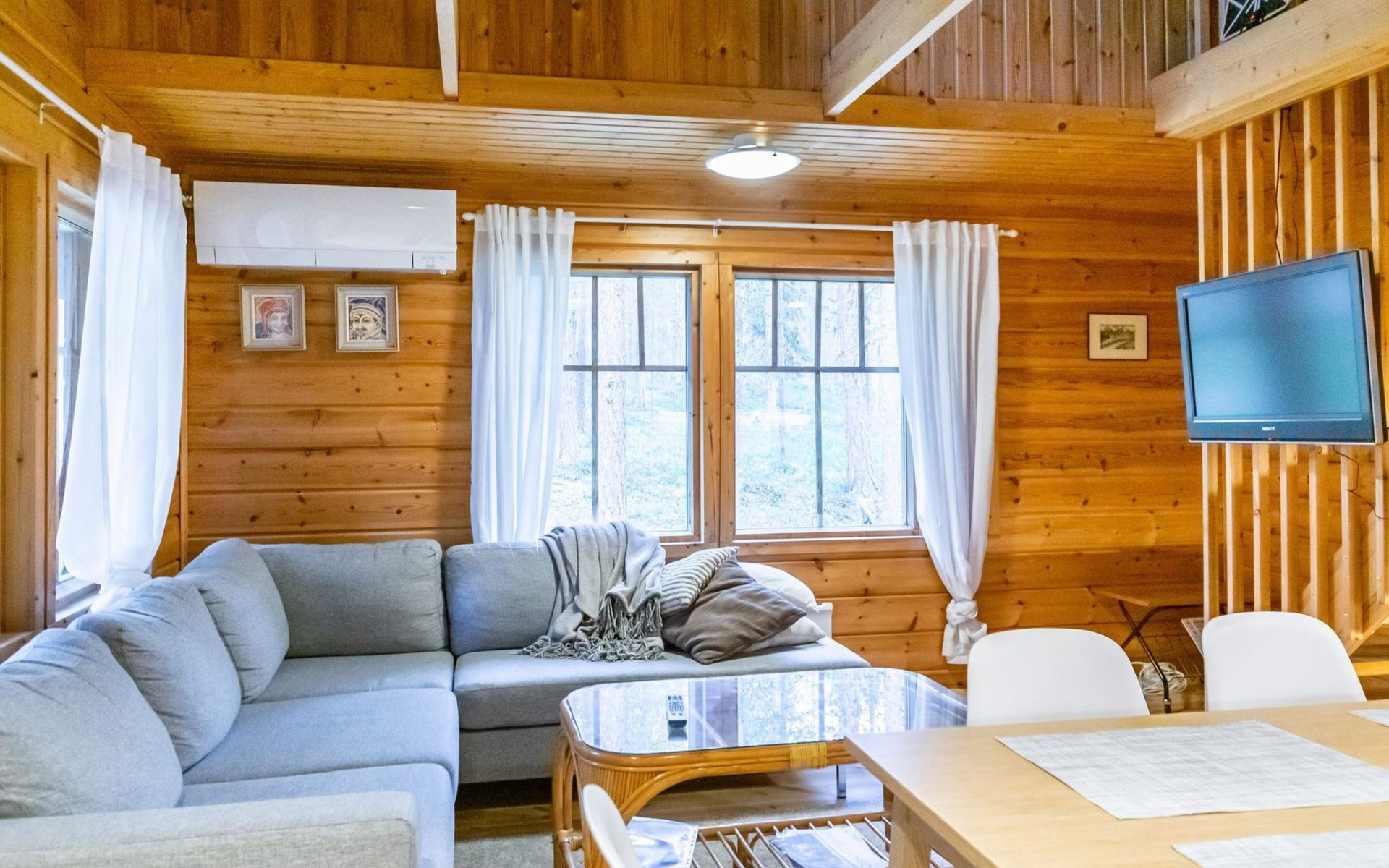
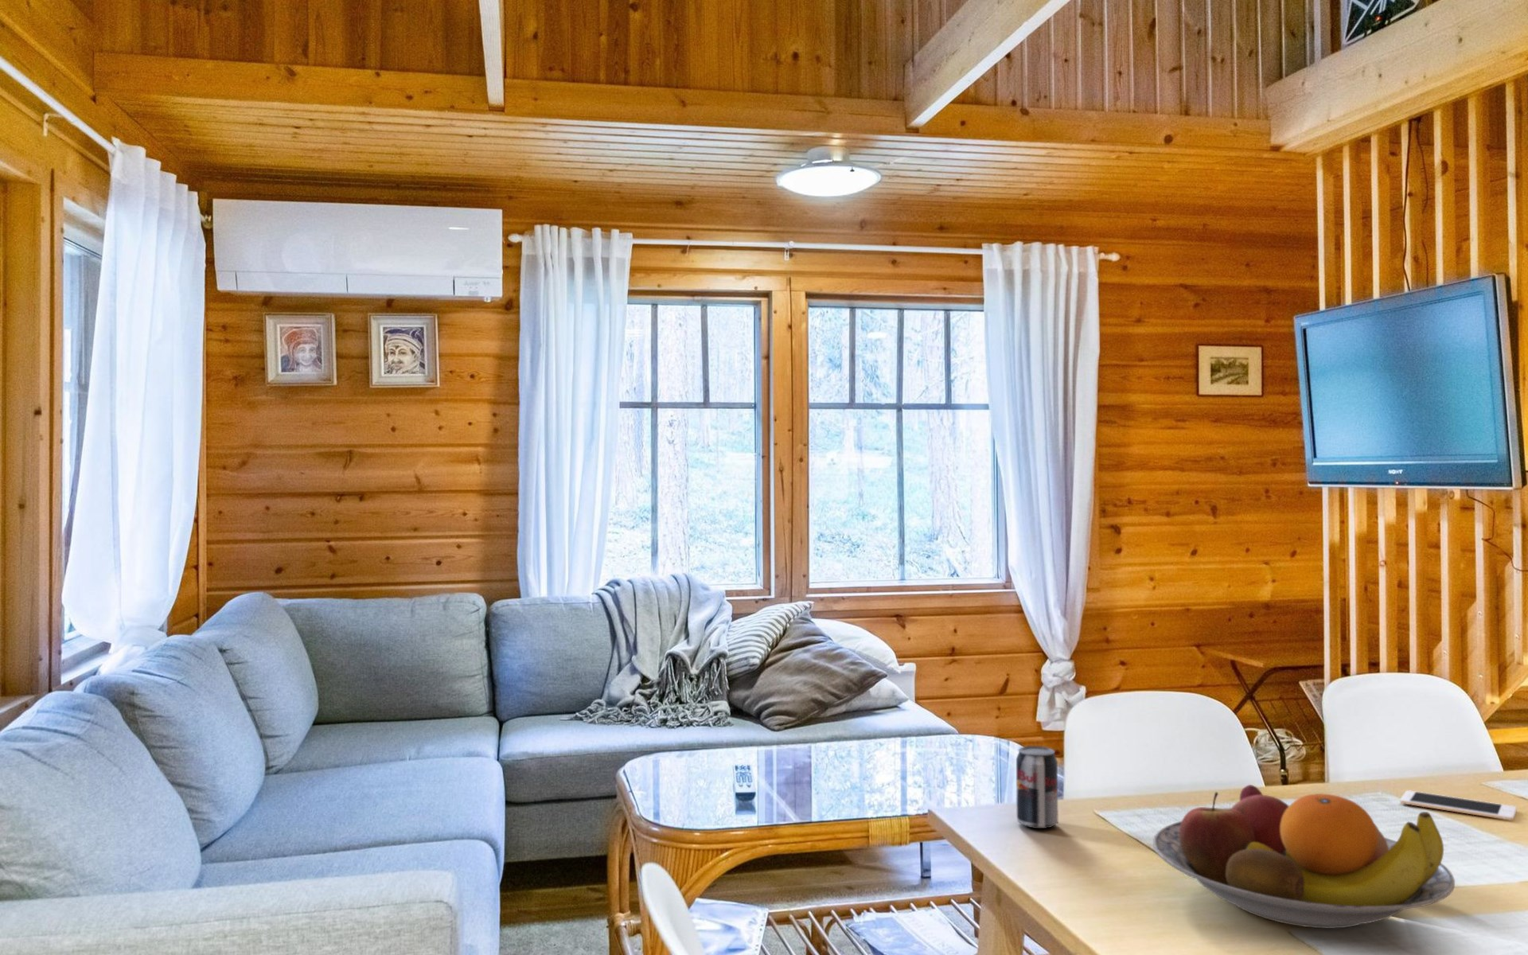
+ cell phone [1399,790,1518,821]
+ beverage can [1015,745,1058,830]
+ fruit bowl [1153,783,1455,930]
